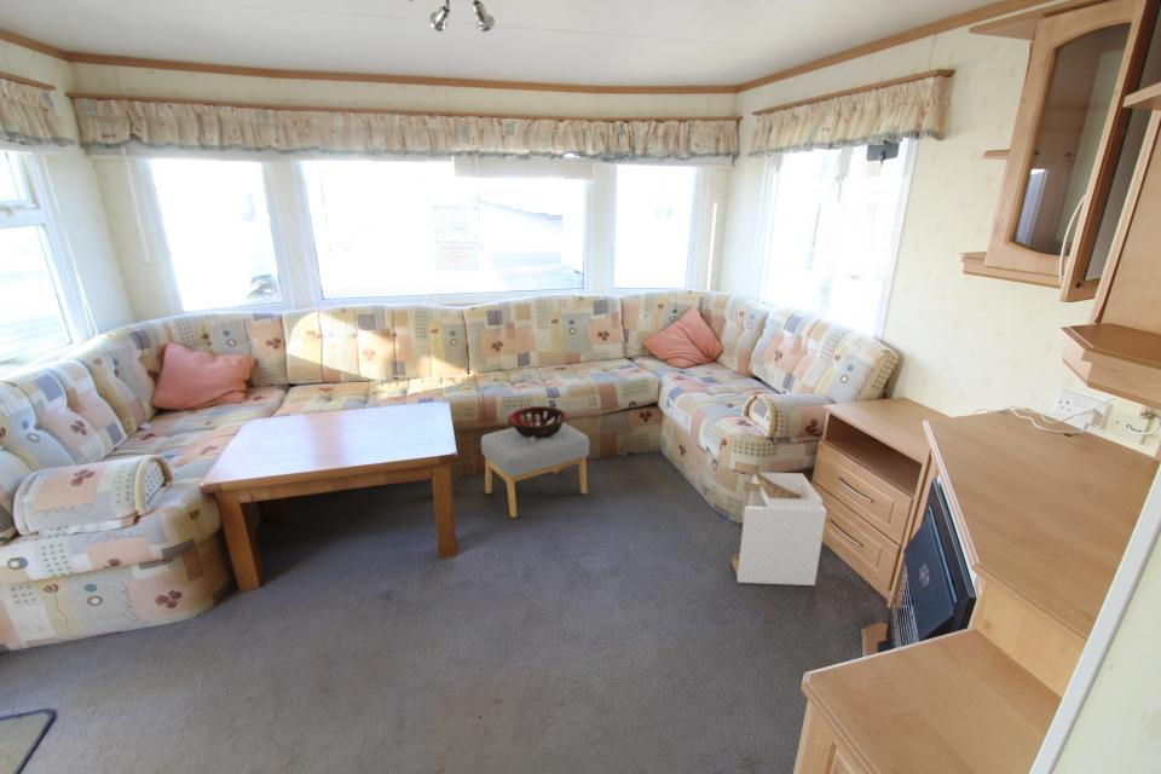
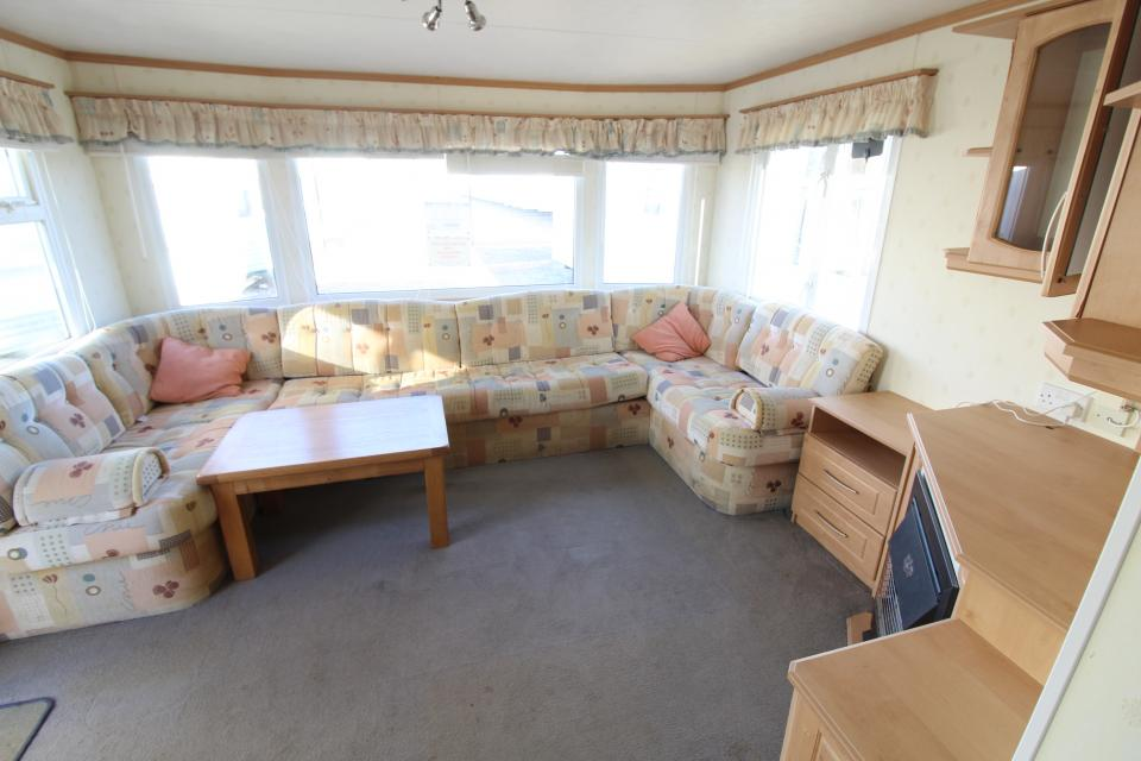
- footstool [480,418,590,519]
- staircase [730,469,828,587]
- decorative bowl [508,405,567,439]
